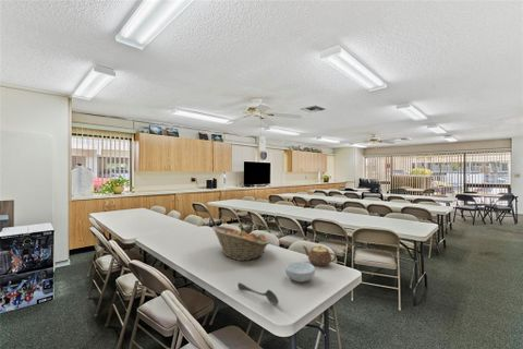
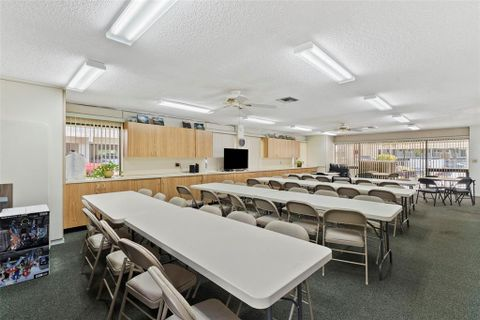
- cereal bowl [284,261,316,284]
- spoon [236,281,280,306]
- fruit basket [211,225,270,262]
- teapot [302,244,338,267]
